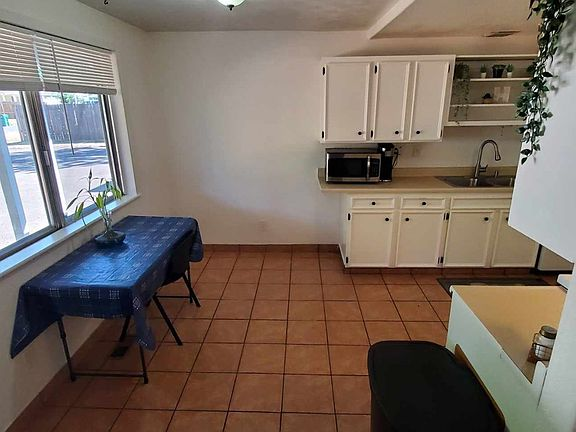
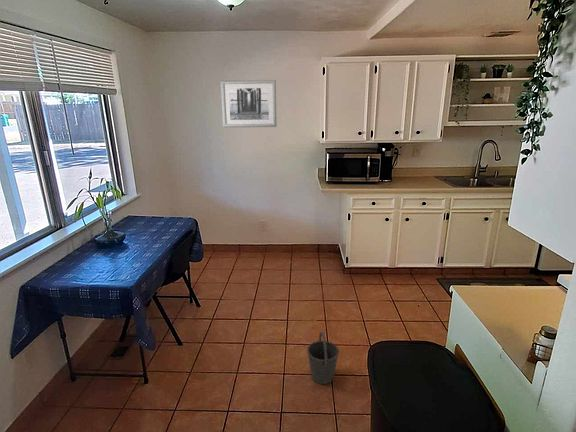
+ wall art [220,79,277,128]
+ bucket [306,330,340,385]
